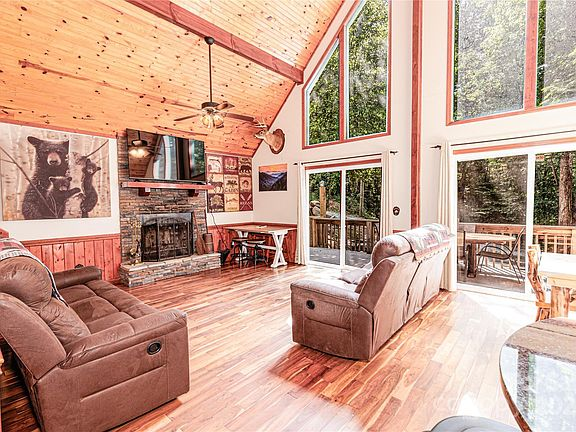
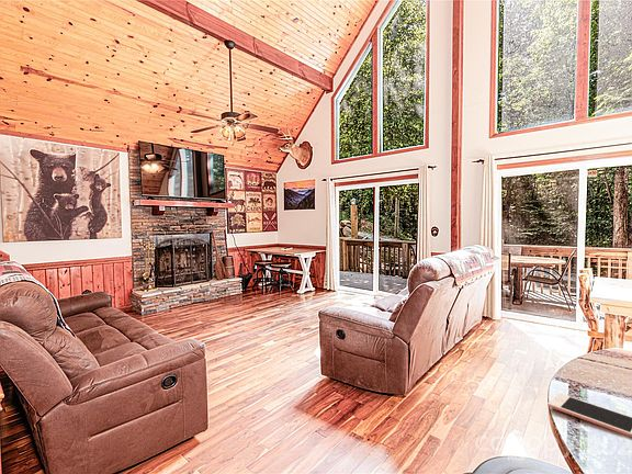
+ cell phone [548,392,632,438]
